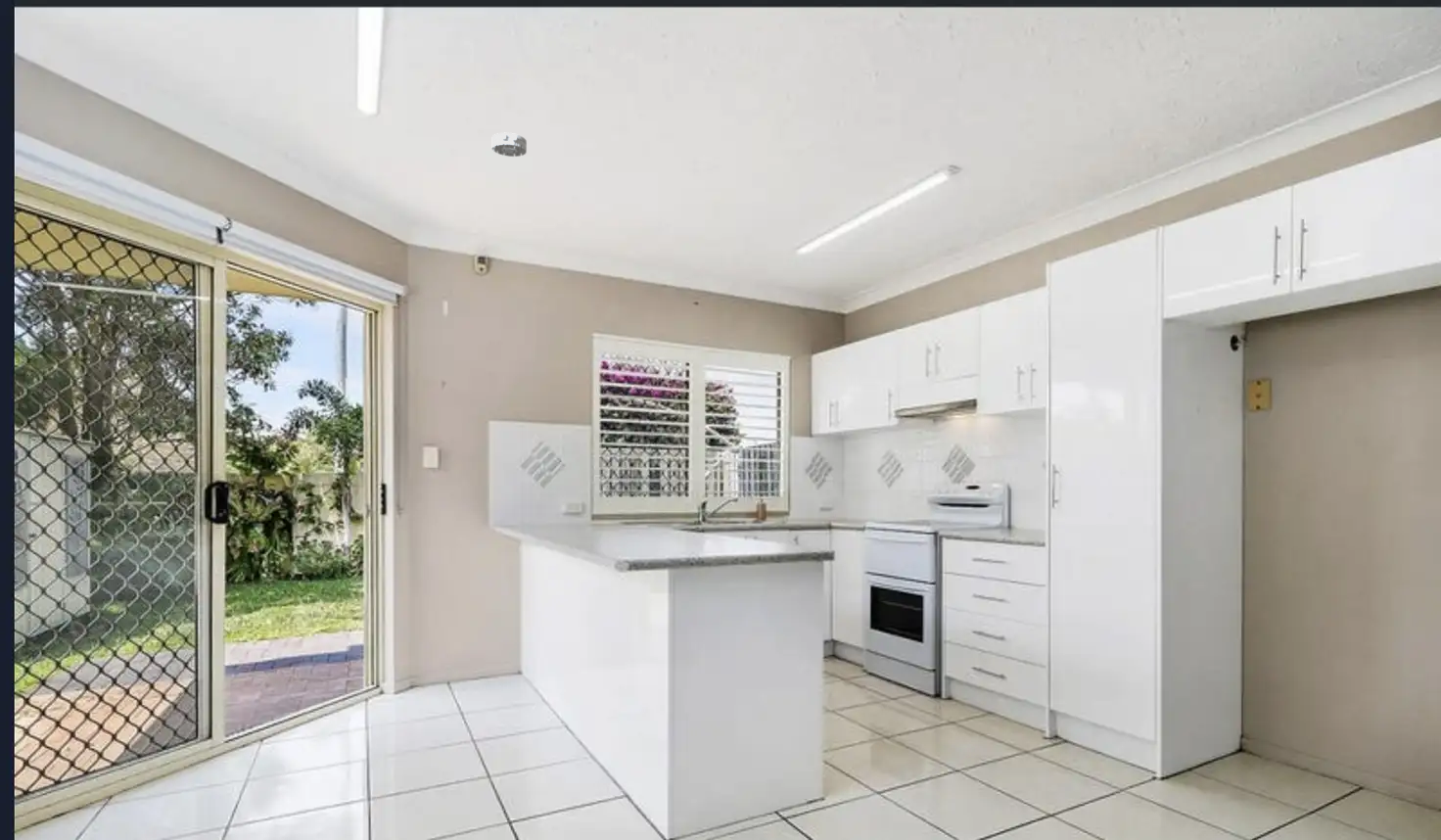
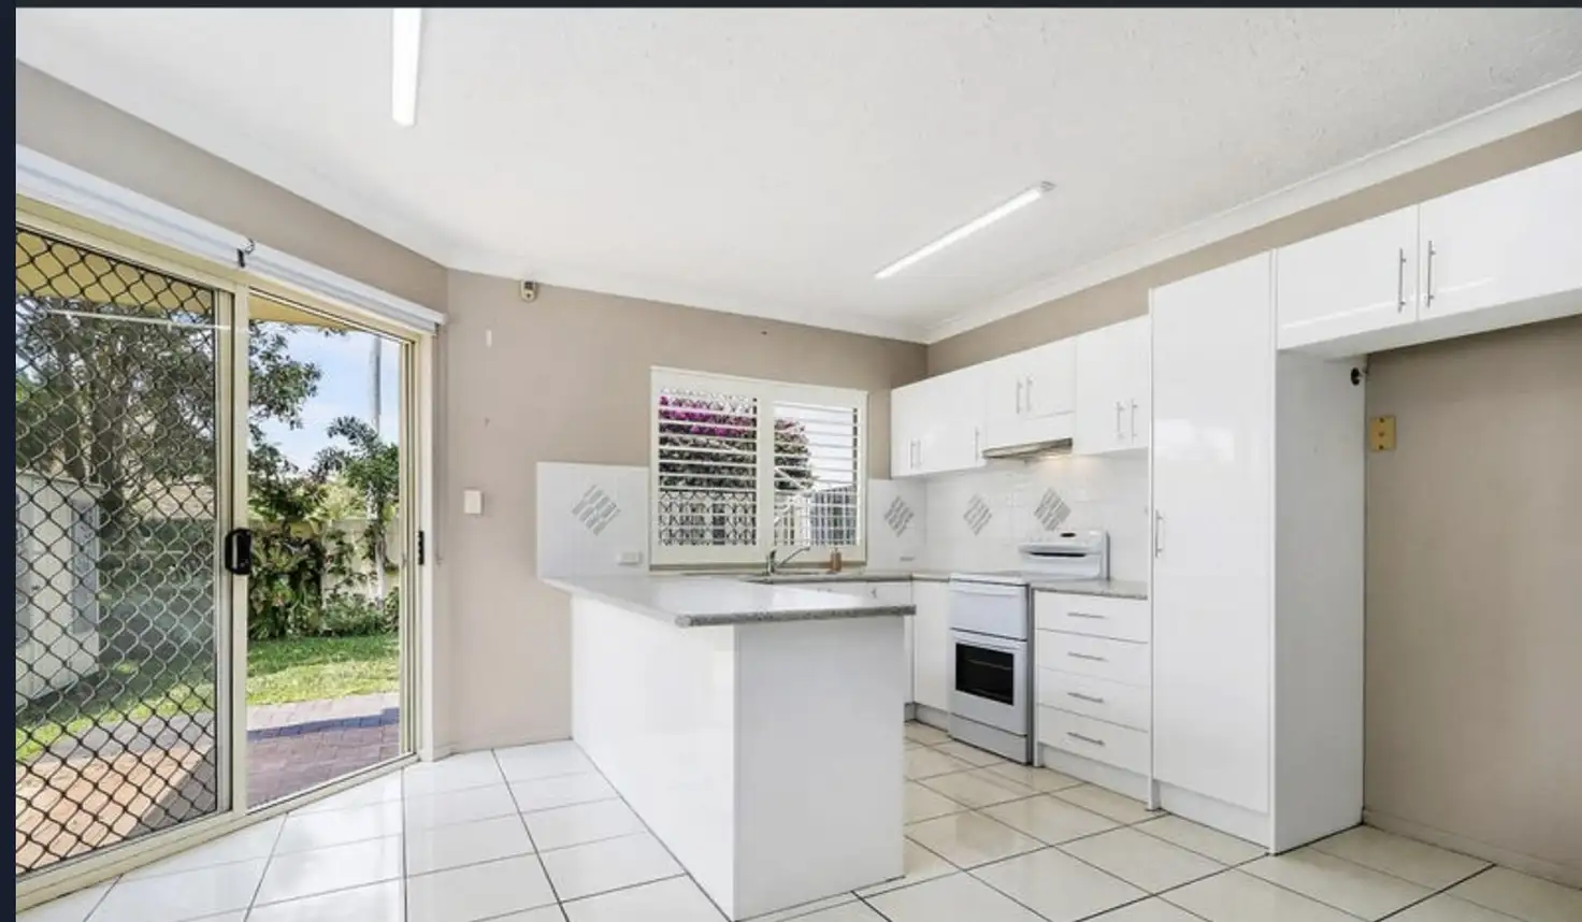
- smoke detector [491,131,528,158]
